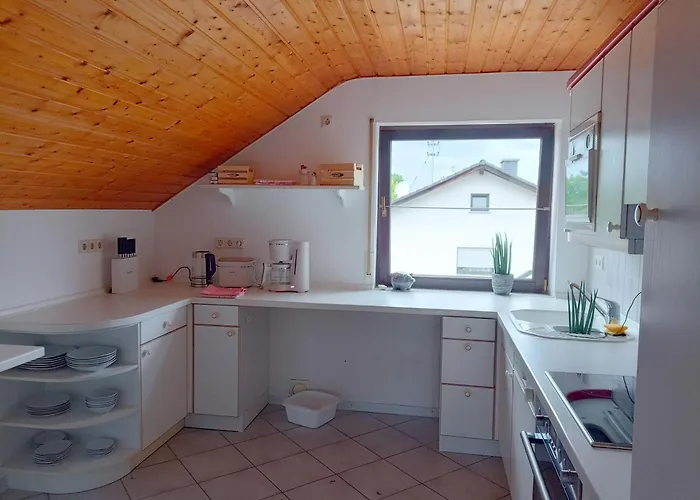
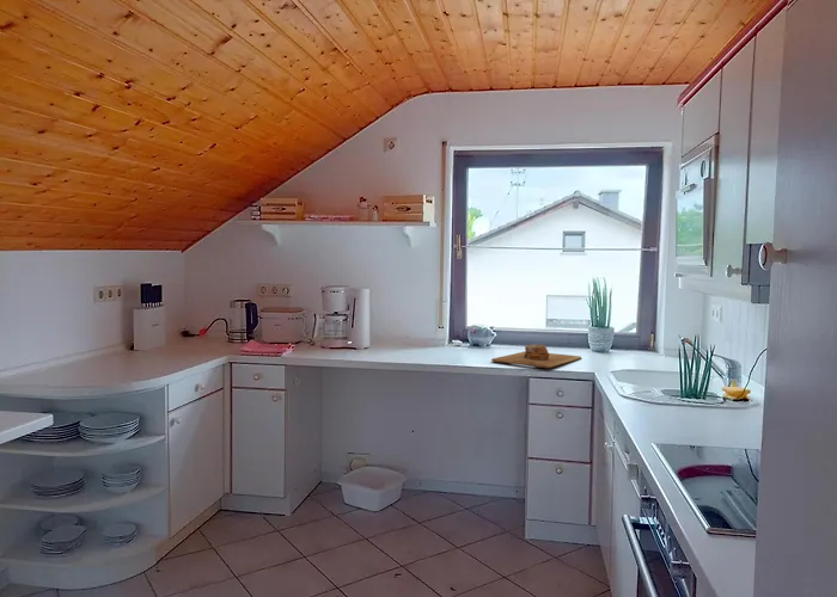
+ cutting board [490,343,582,369]
